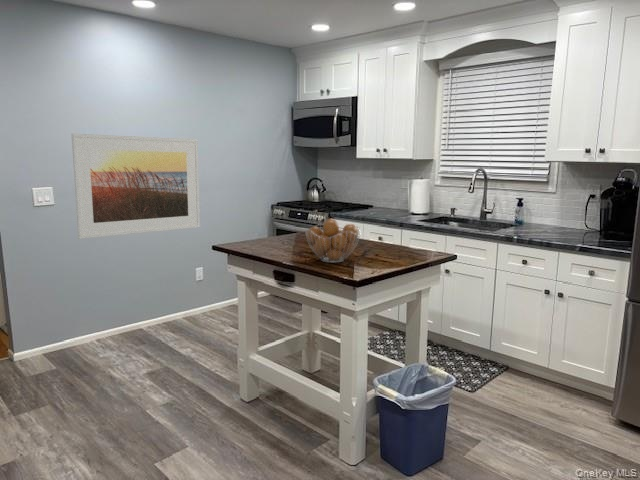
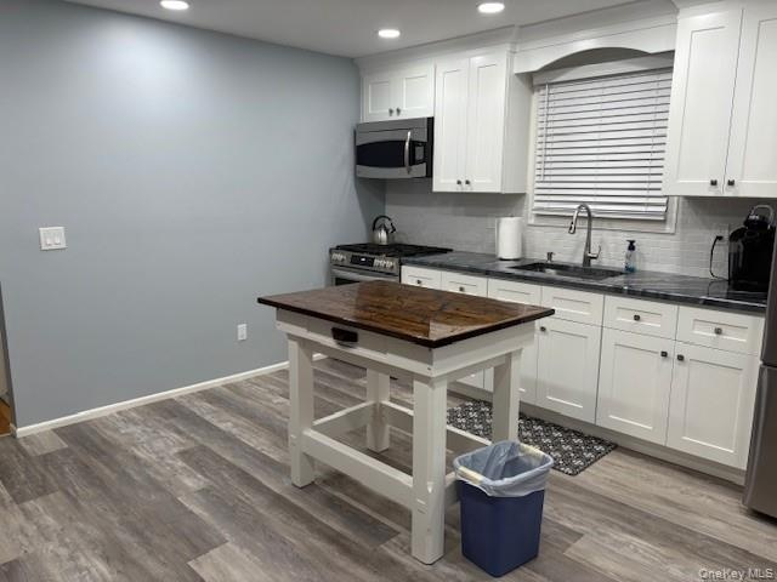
- fruit basket [304,218,362,264]
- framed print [70,133,201,240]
